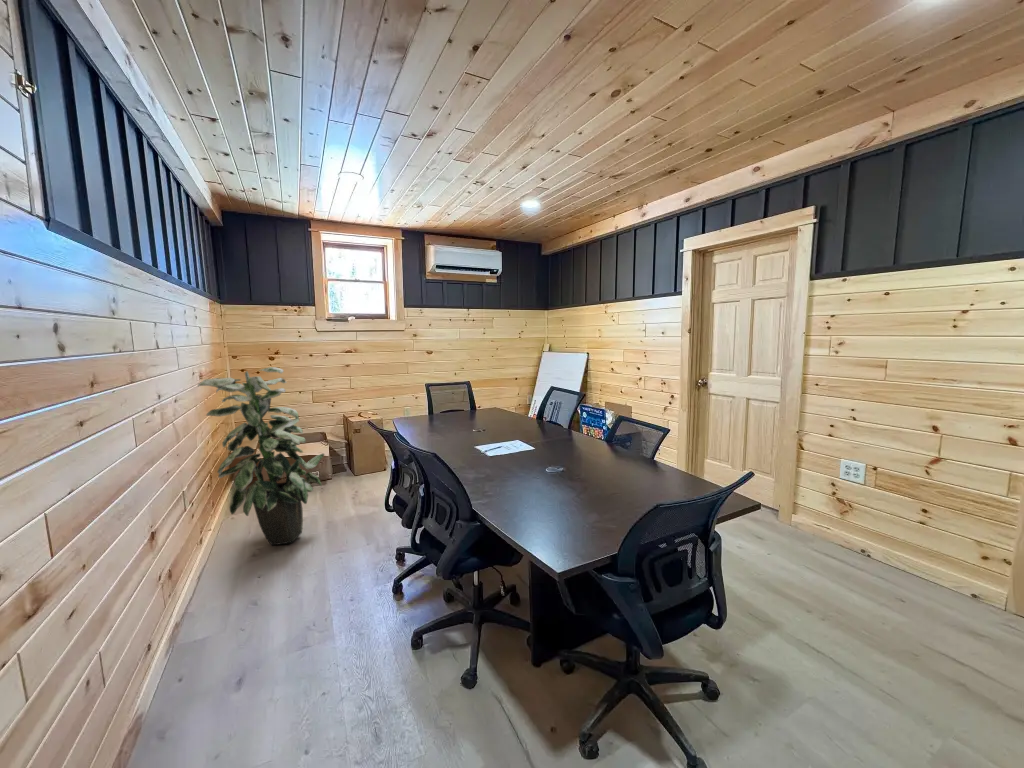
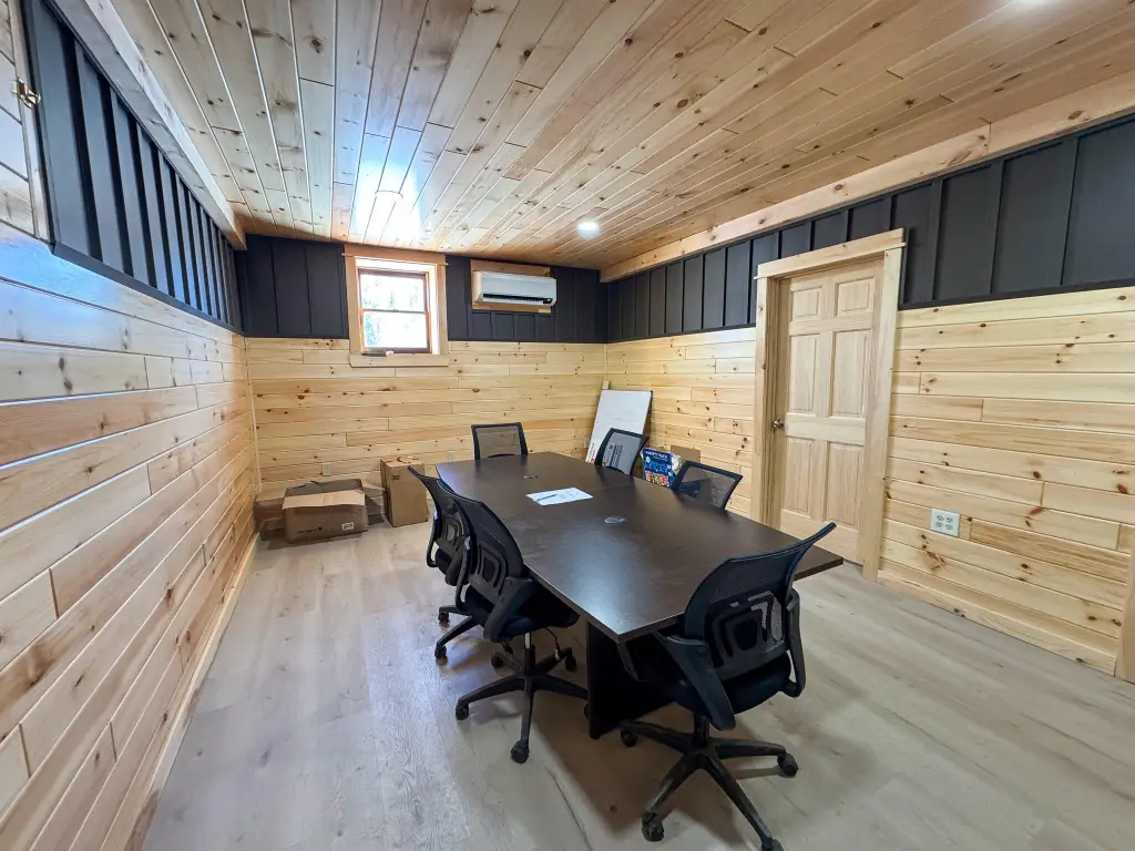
- indoor plant [197,366,325,546]
